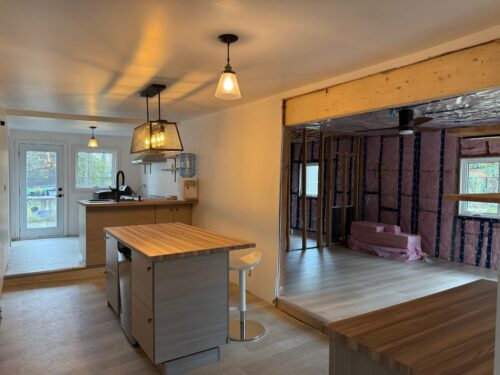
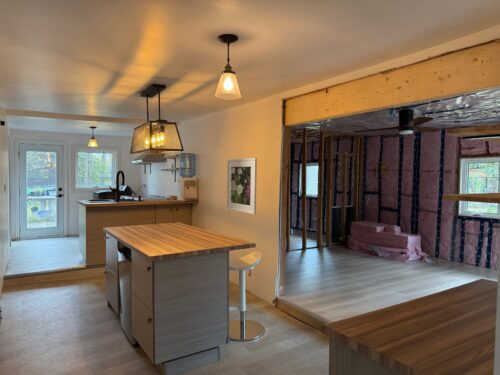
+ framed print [226,157,258,216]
